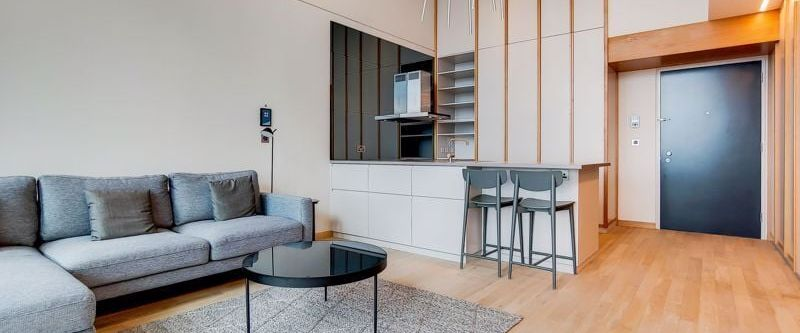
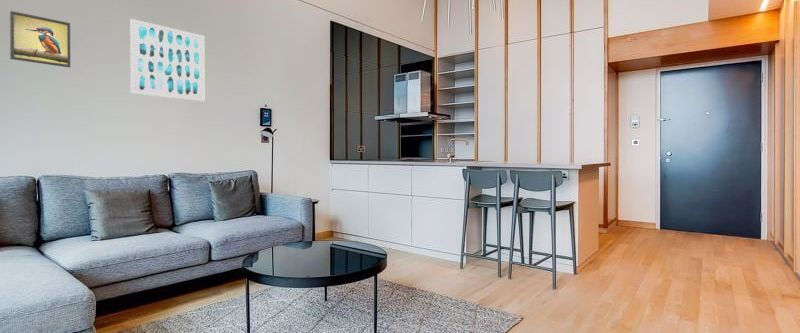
+ wall art [130,18,205,102]
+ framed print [9,10,71,68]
